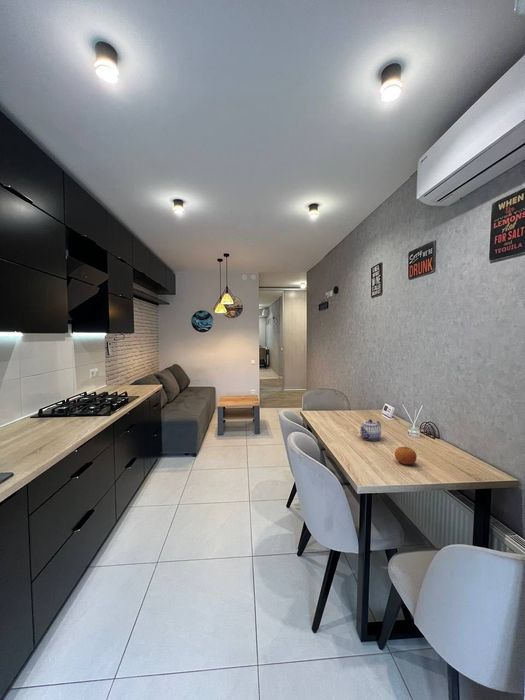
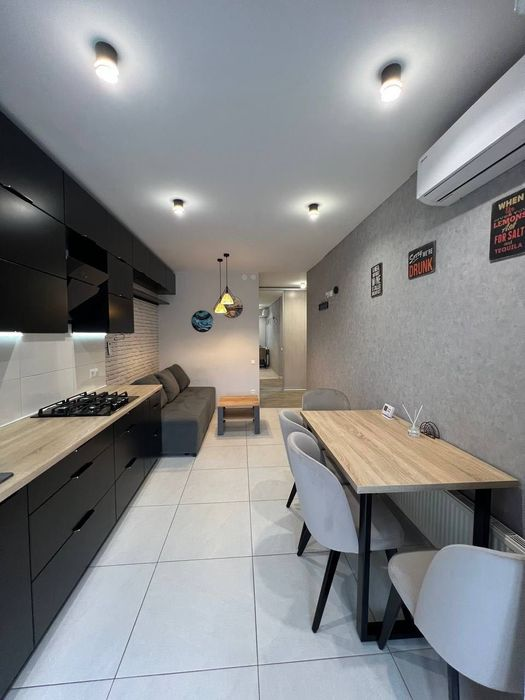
- fruit [394,446,418,465]
- teapot [359,418,382,442]
